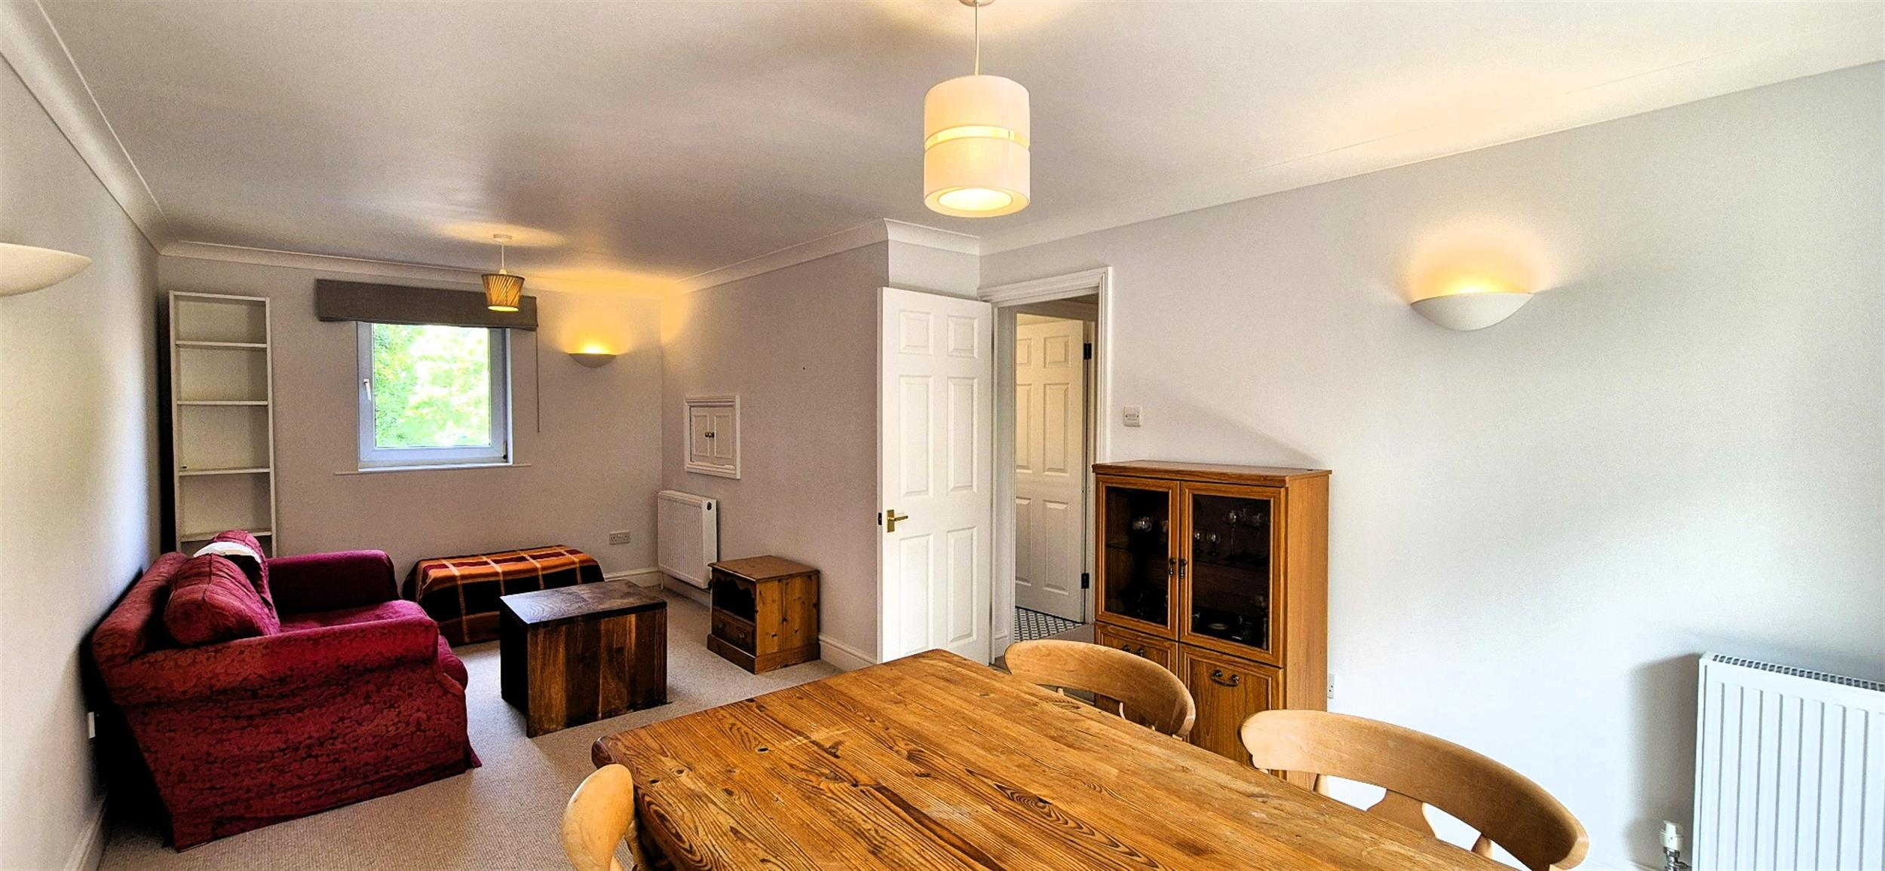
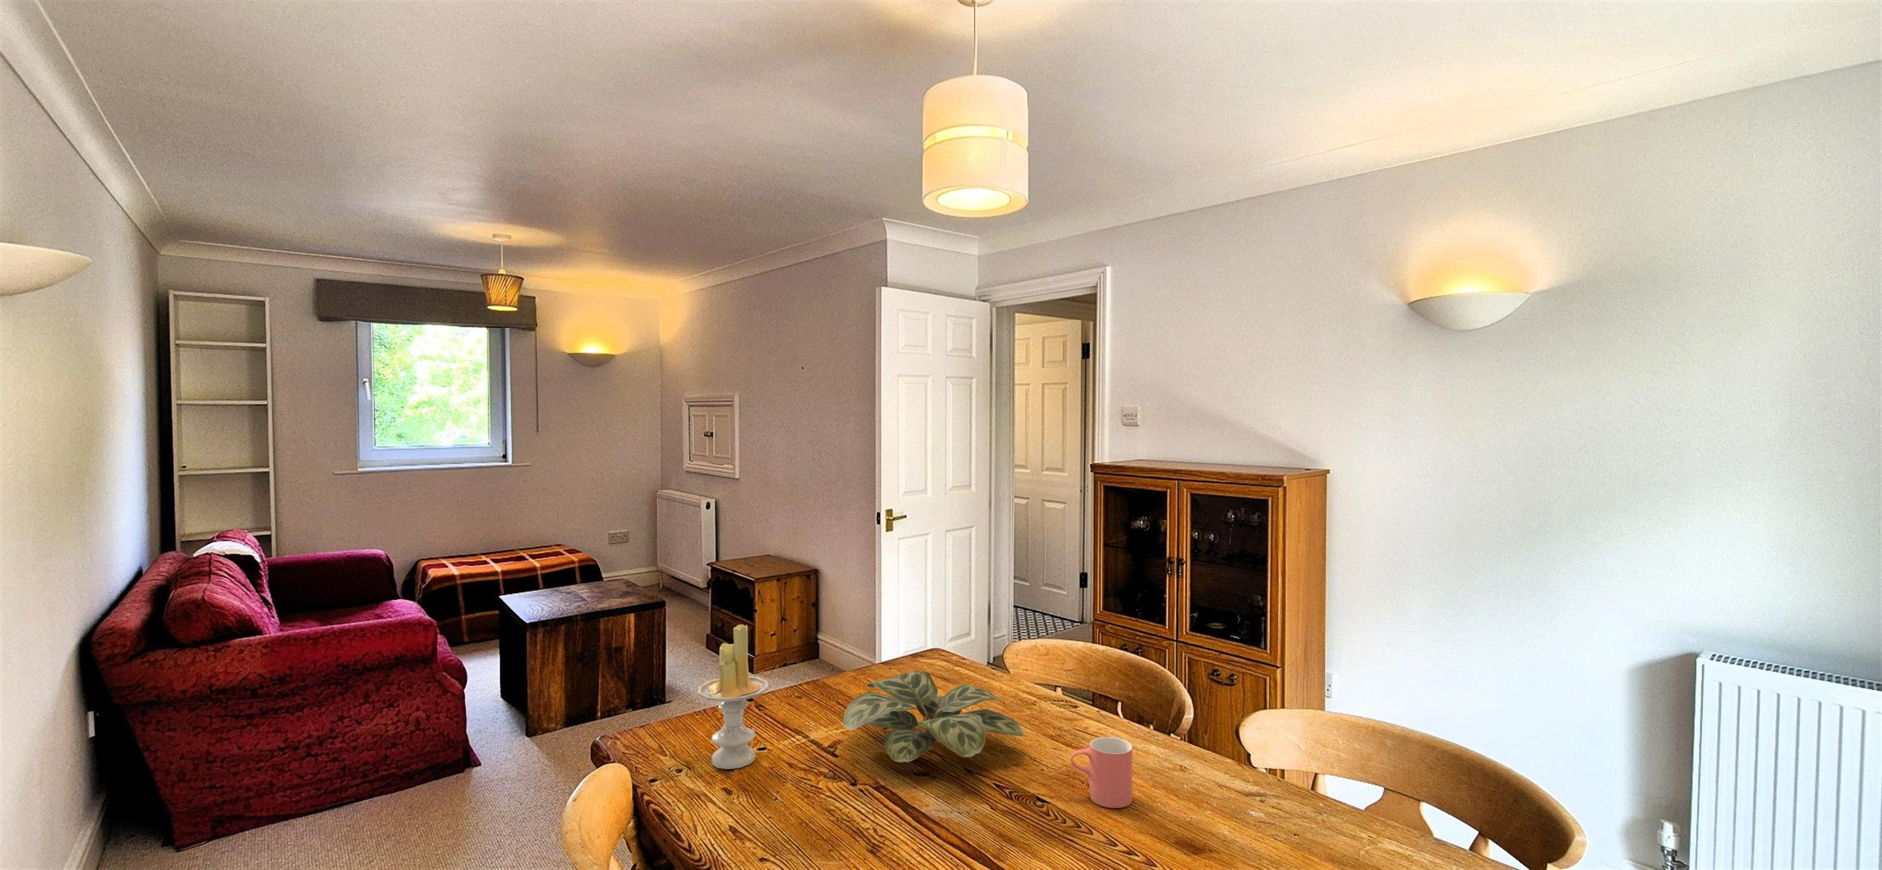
+ cup [1069,736,1133,809]
+ candle [697,624,768,770]
+ plant [843,670,1025,763]
